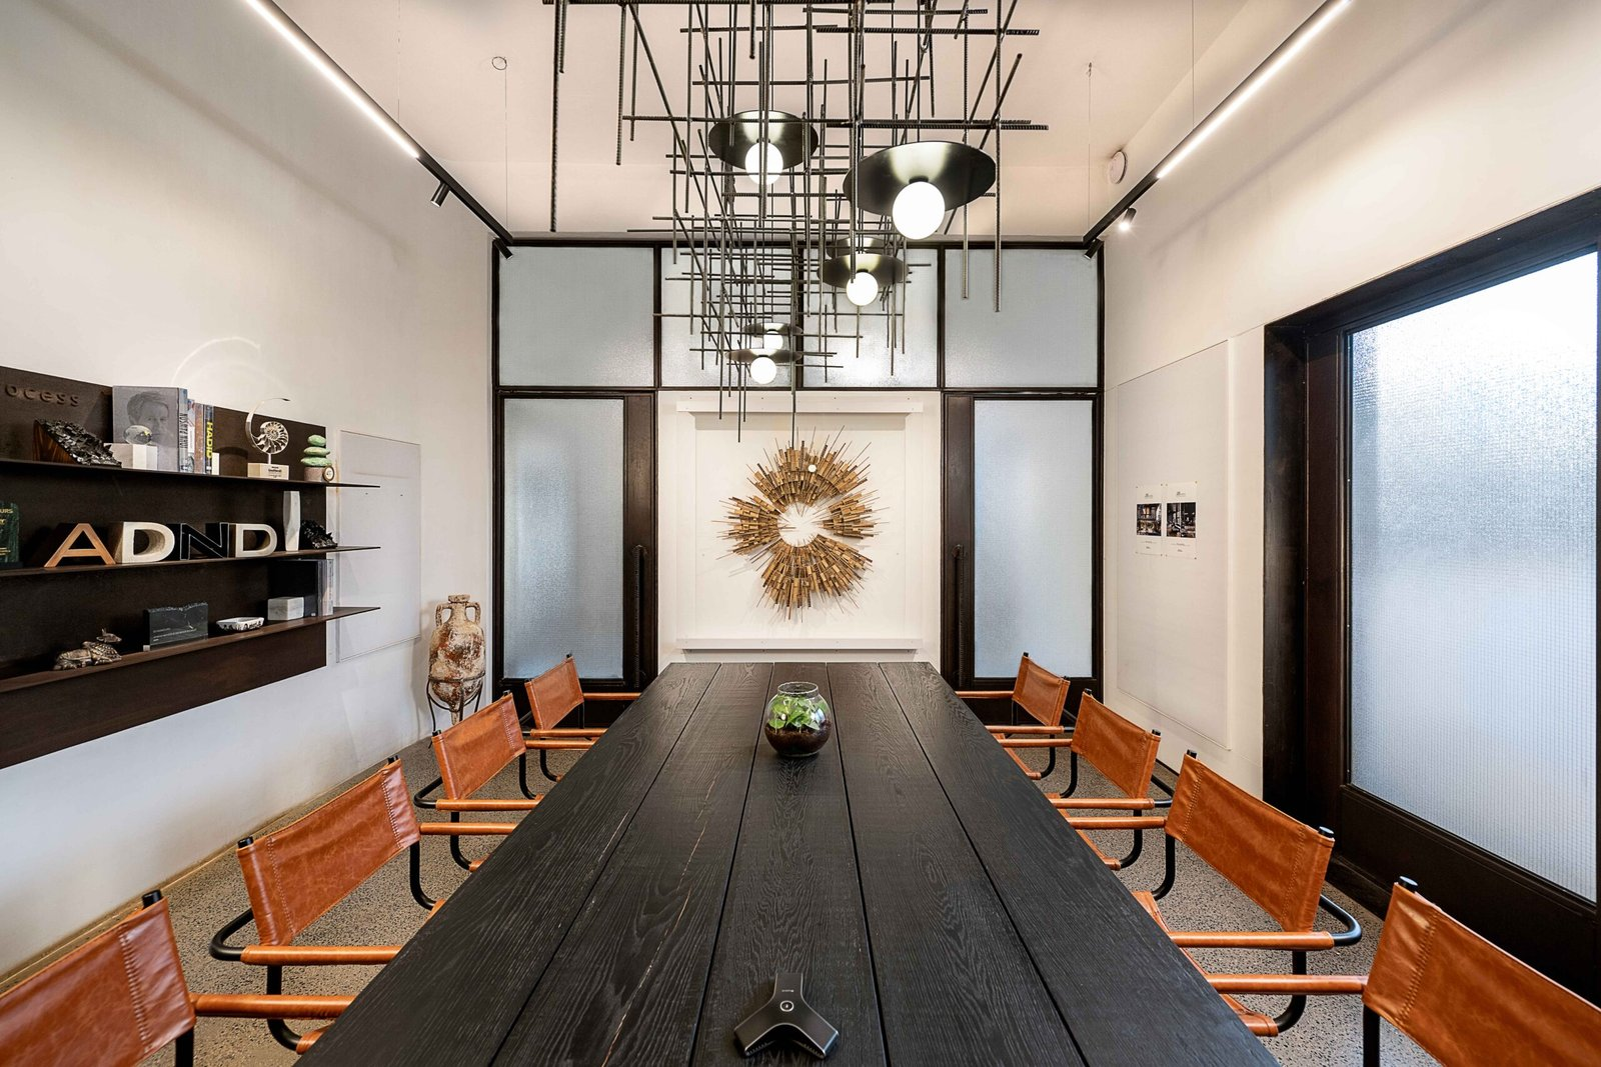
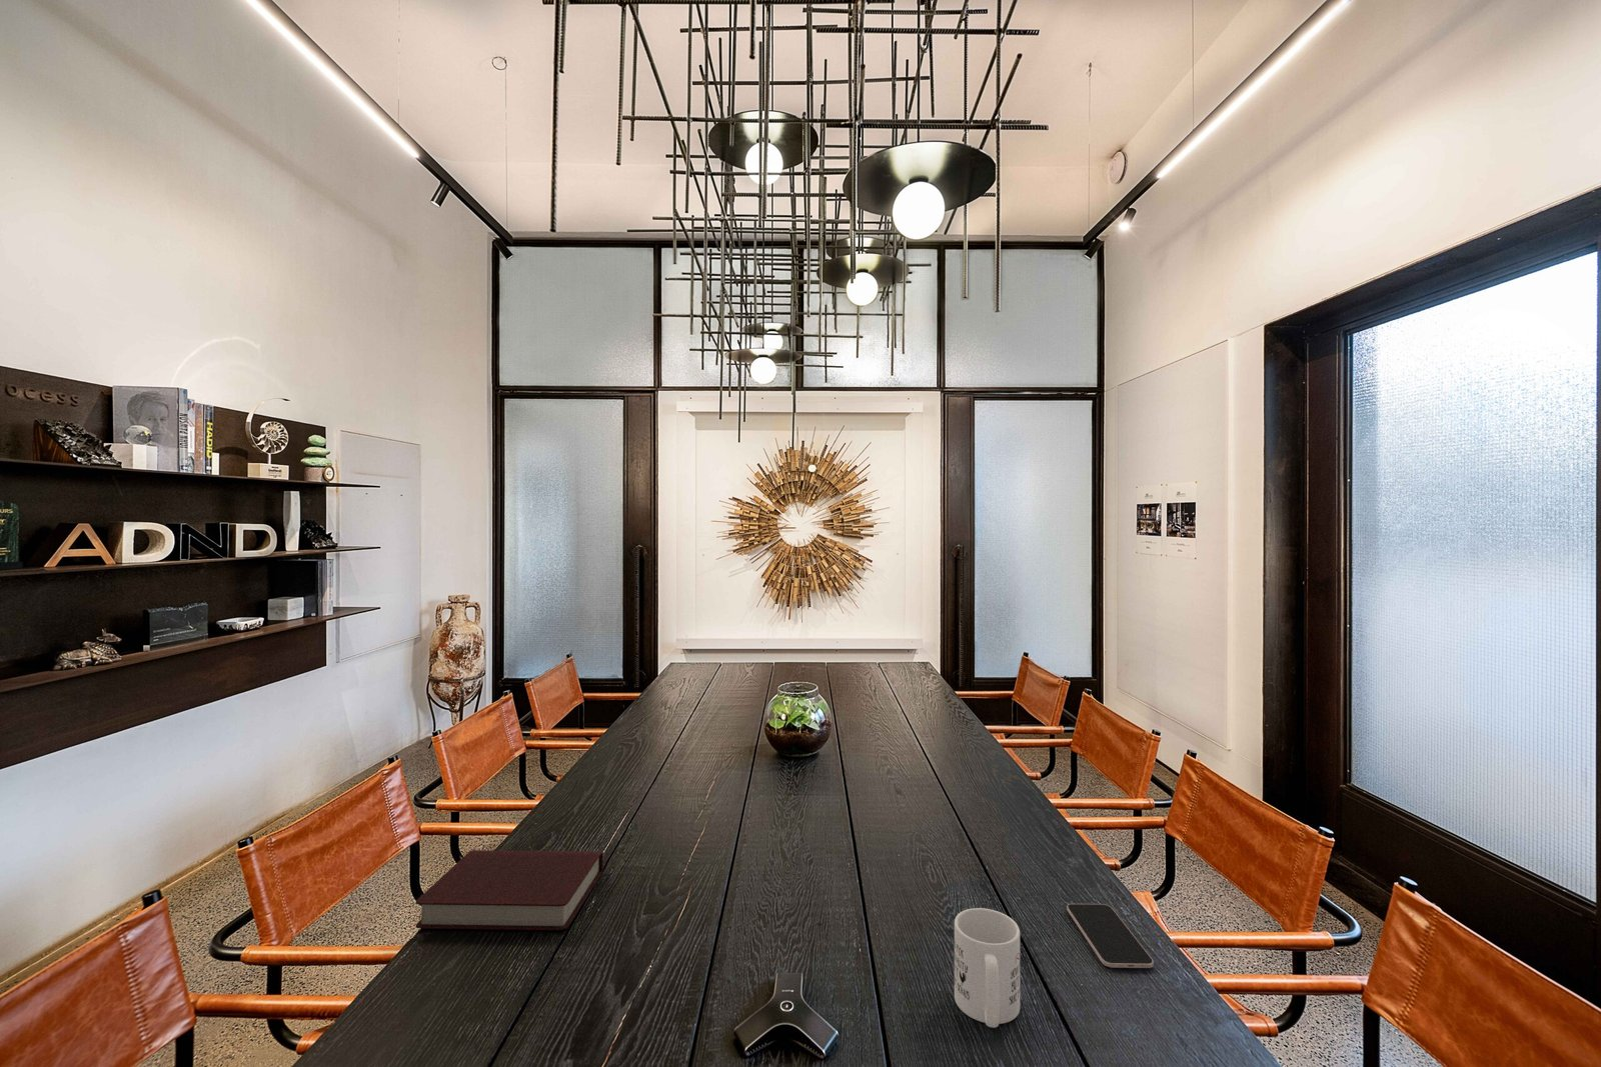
+ smartphone [1066,903,1154,969]
+ mug [954,907,1021,1029]
+ book [416,849,604,931]
